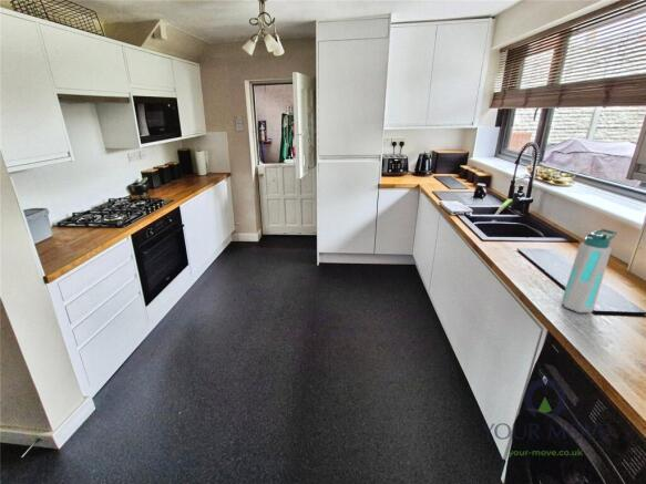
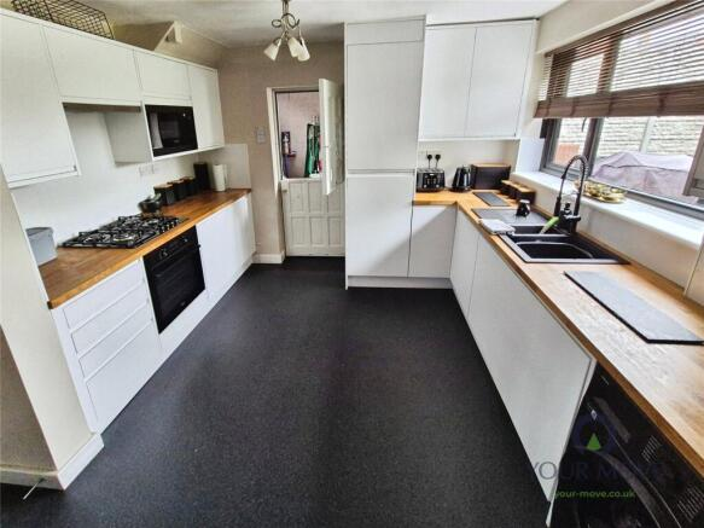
- water bottle [561,227,618,313]
